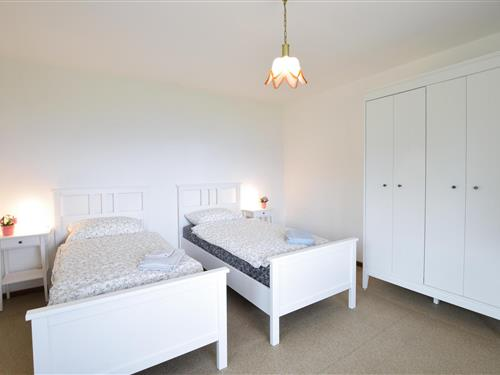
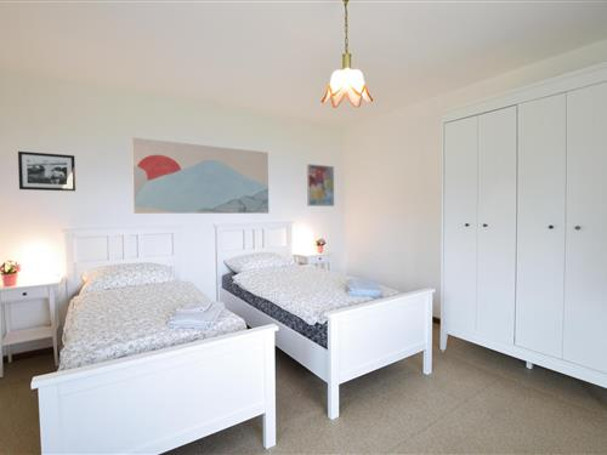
+ wall art [306,163,335,207]
+ wall art [131,136,270,215]
+ picture frame [17,150,76,192]
